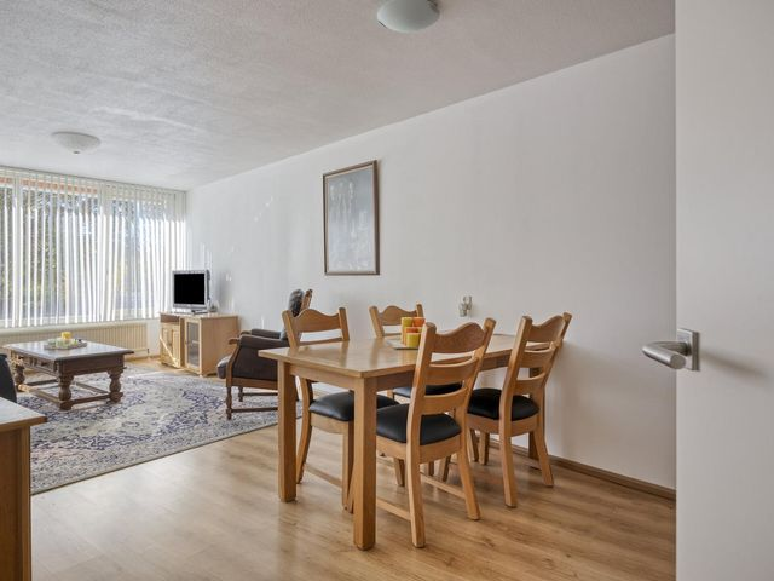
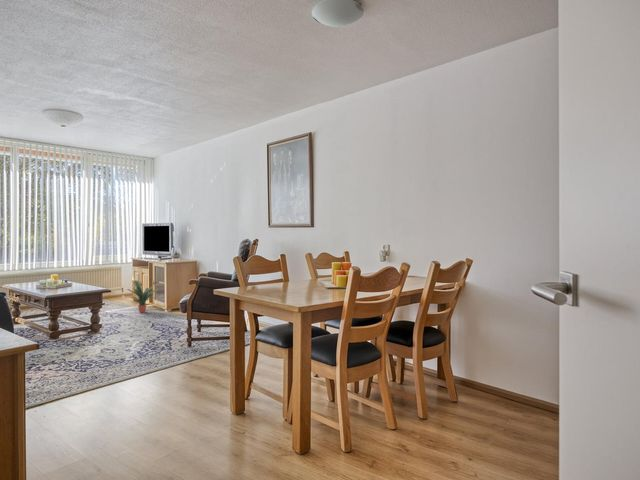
+ potted plant [126,279,160,314]
